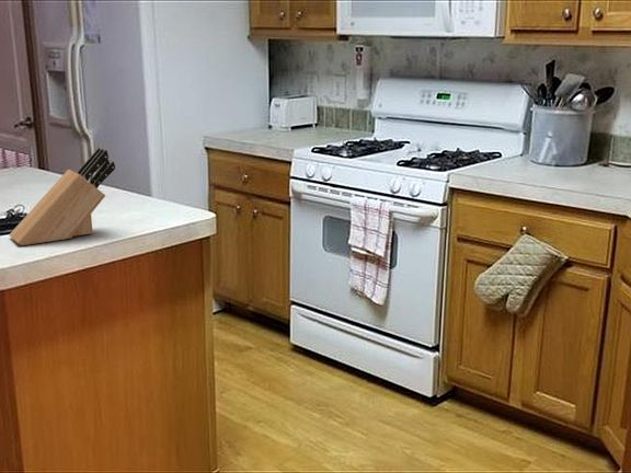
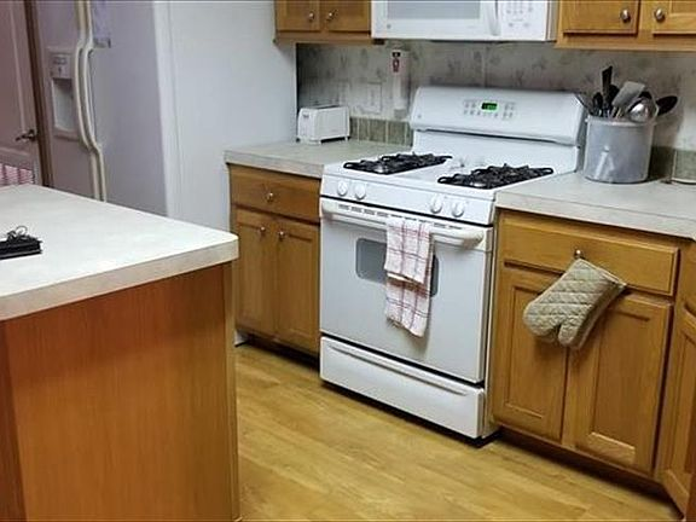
- knife block [9,147,116,246]
